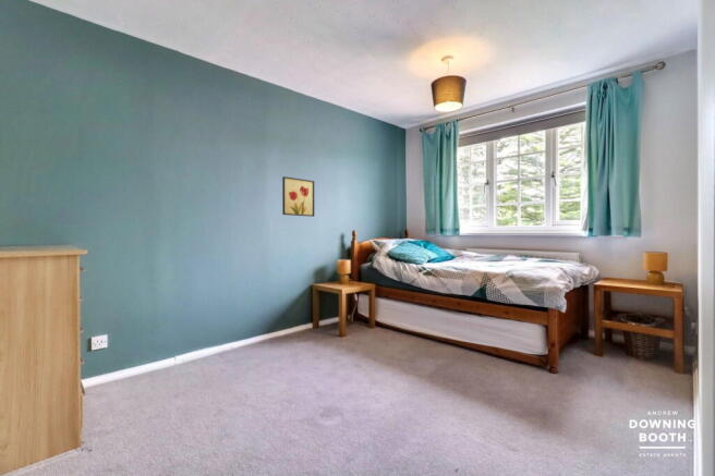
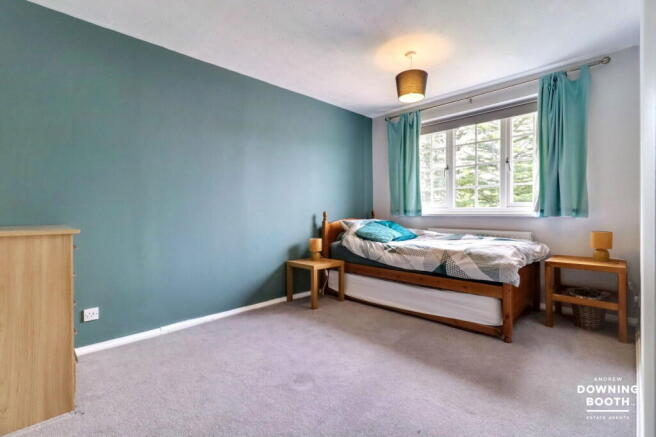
- wall art [281,175,315,218]
